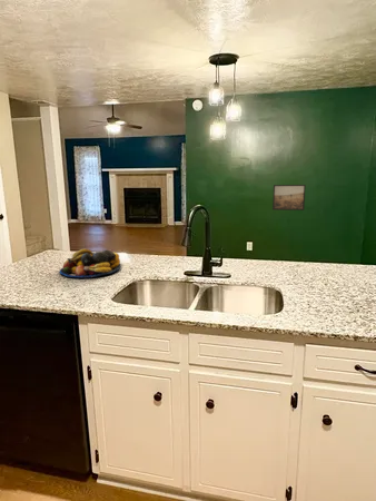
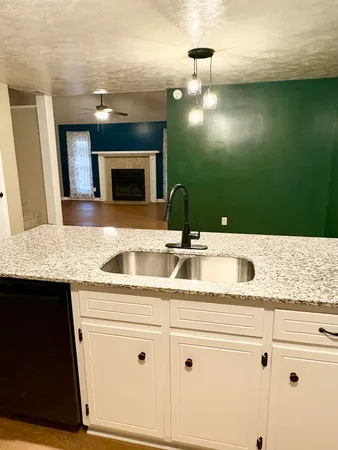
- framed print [271,184,307,212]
- fruit bowl [59,248,122,278]
